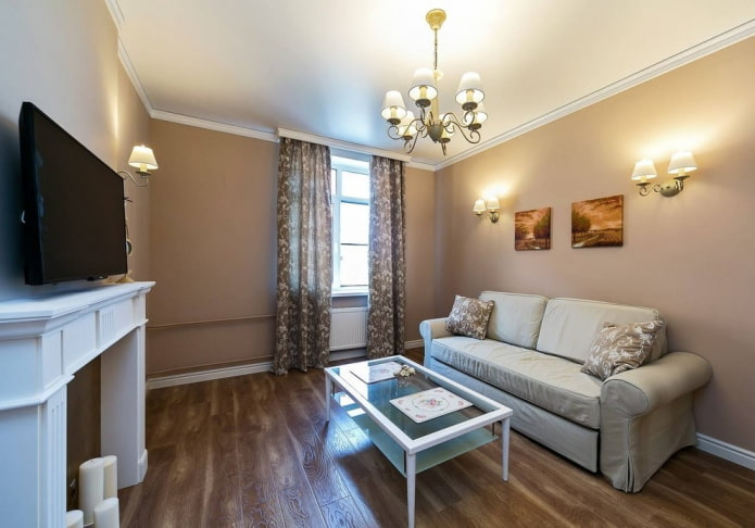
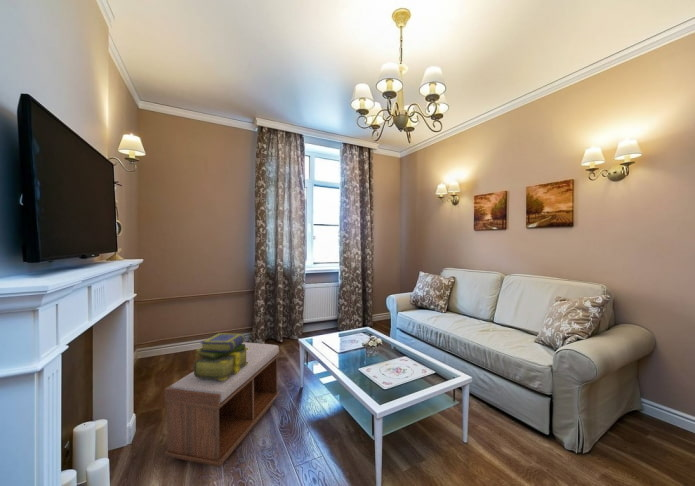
+ stack of books [193,332,248,380]
+ bench [164,341,280,468]
